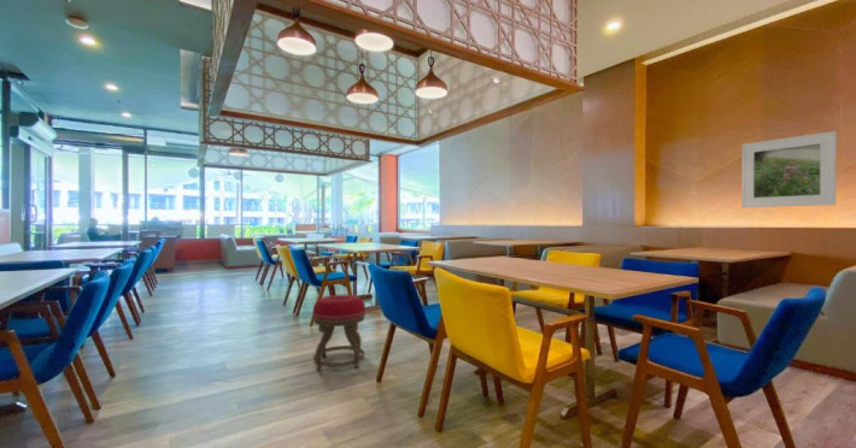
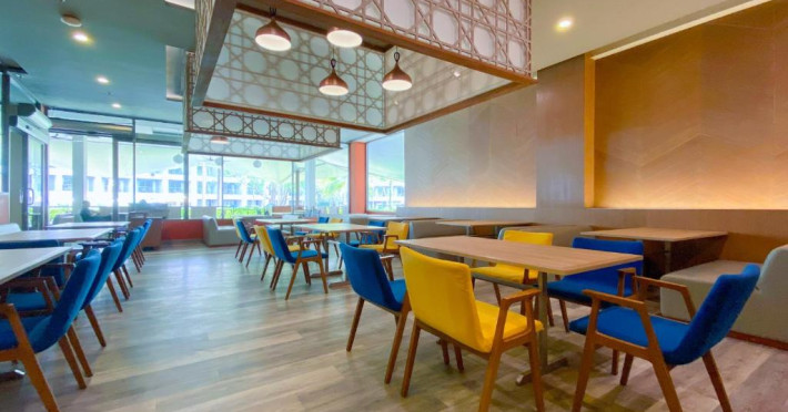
- stool [312,294,367,371]
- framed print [740,130,838,208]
